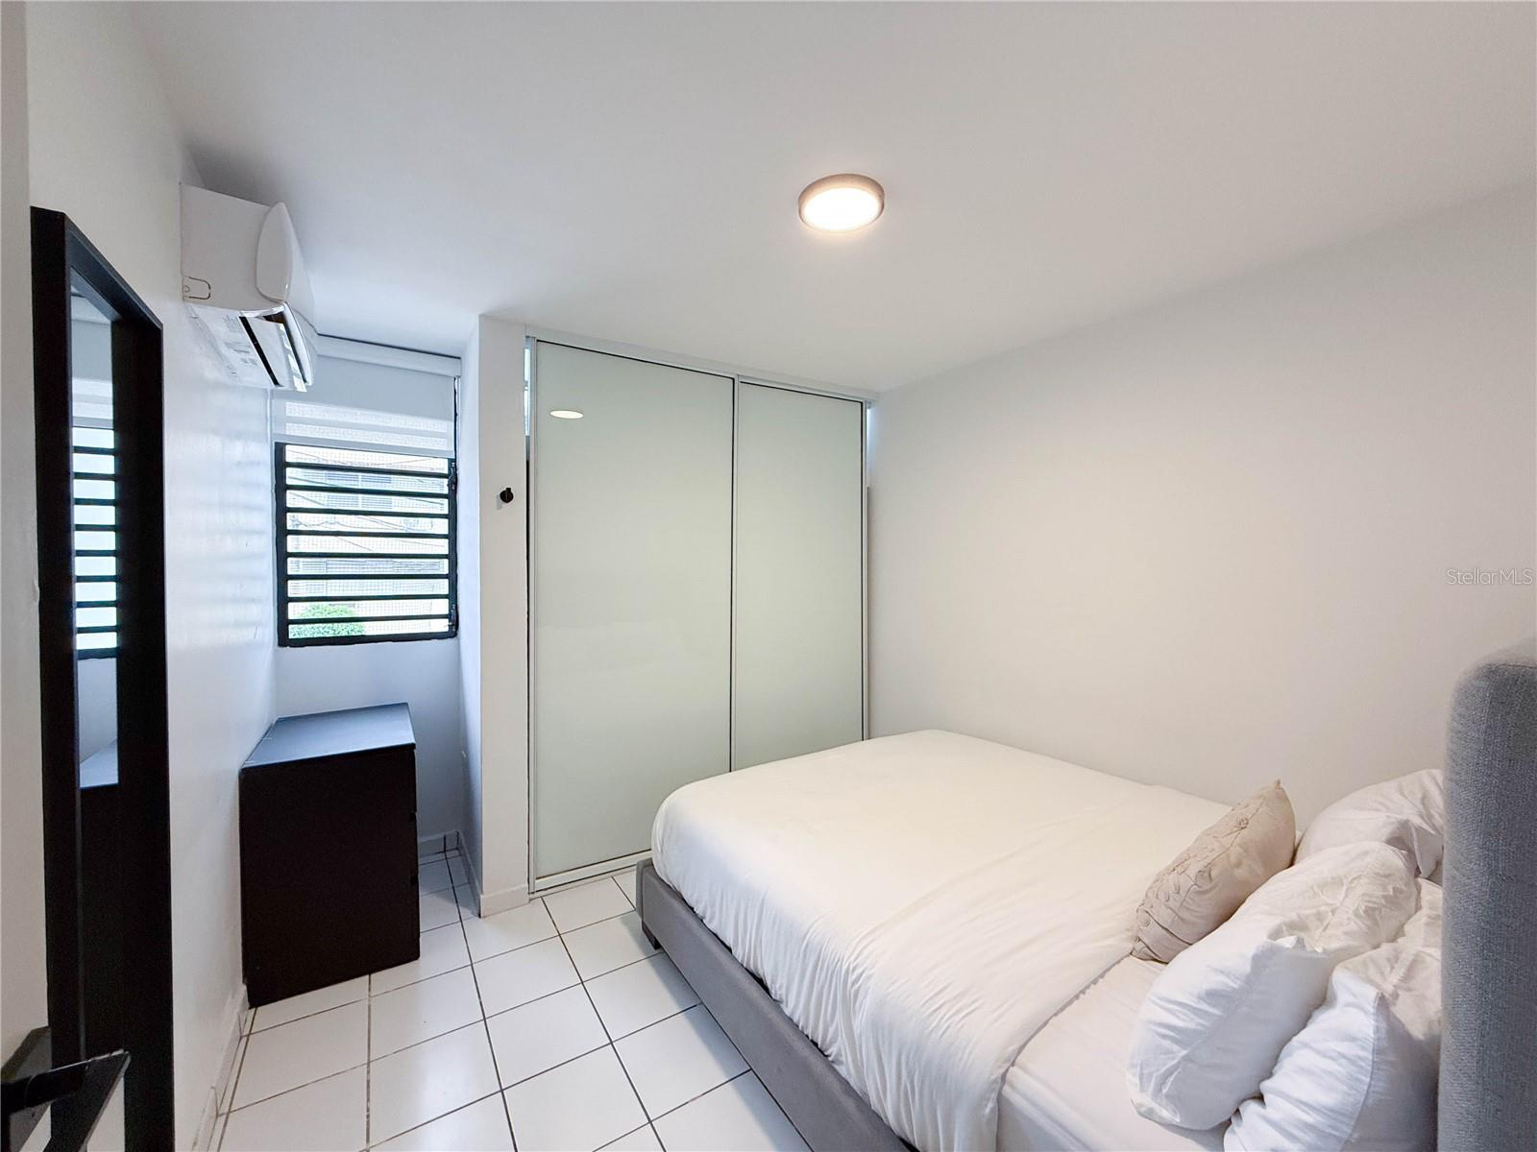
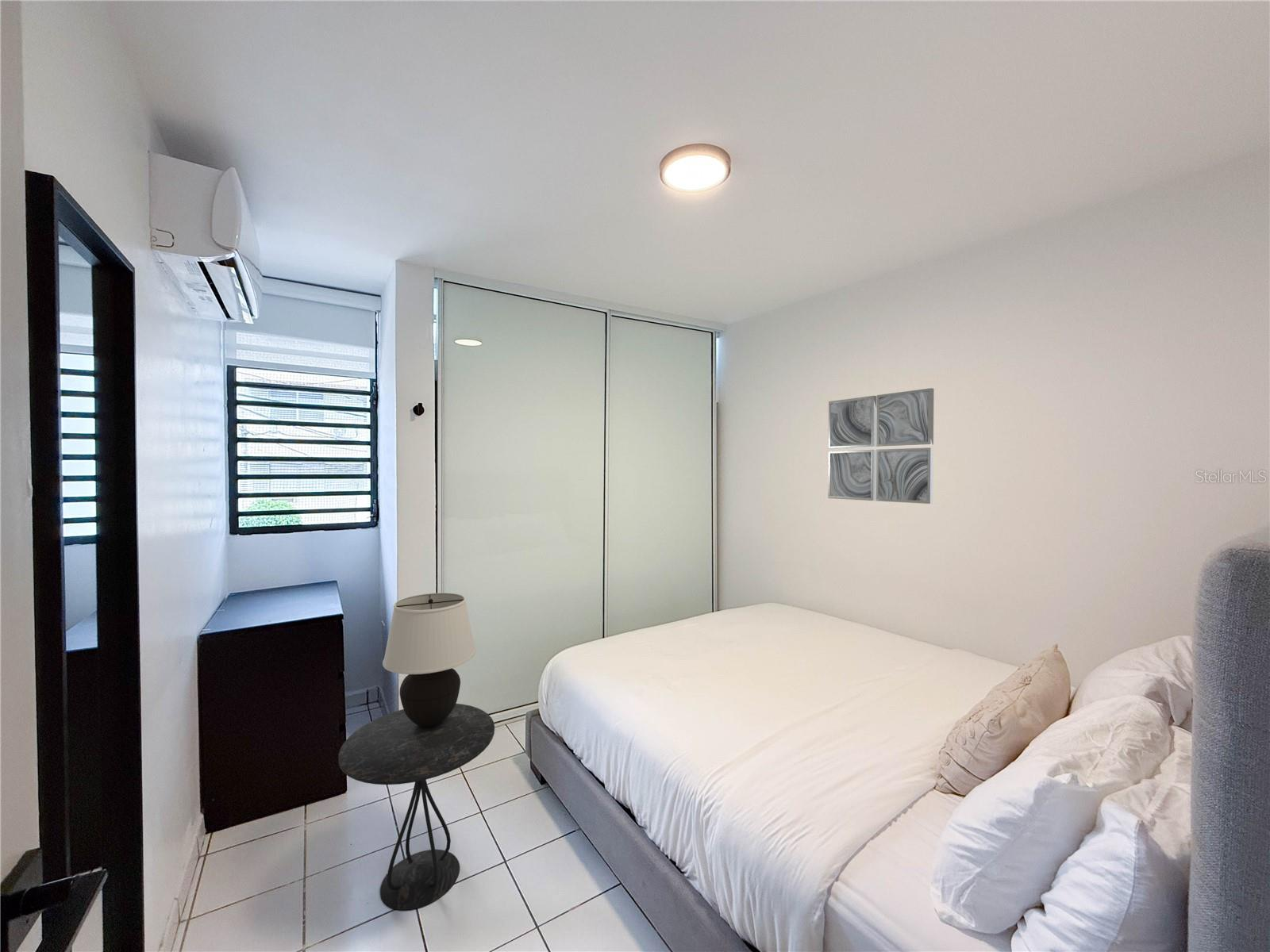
+ side table [337,703,495,911]
+ wall art [827,387,935,505]
+ table lamp [382,592,476,727]
